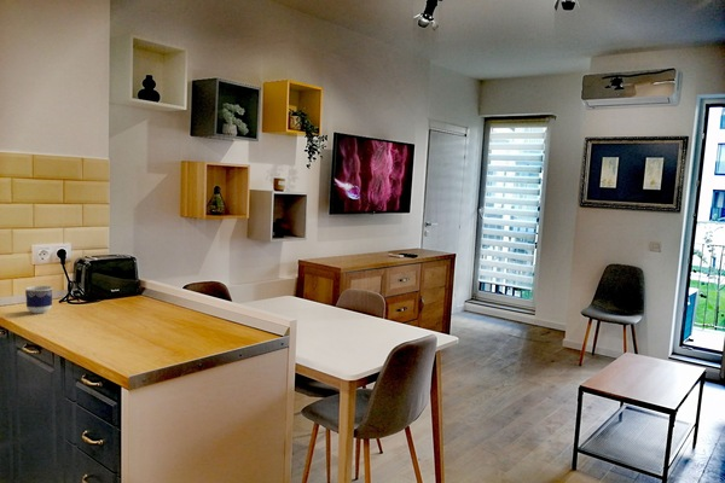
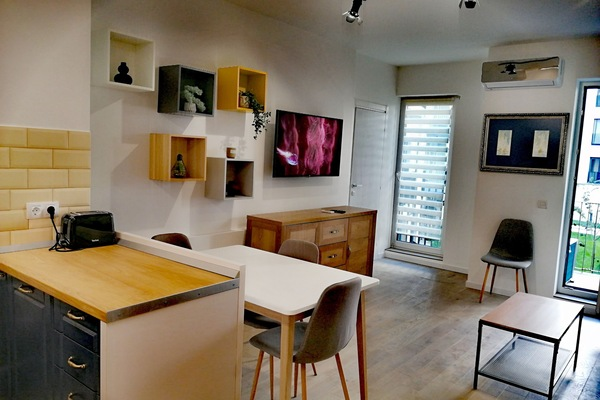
- cup [24,285,54,314]
